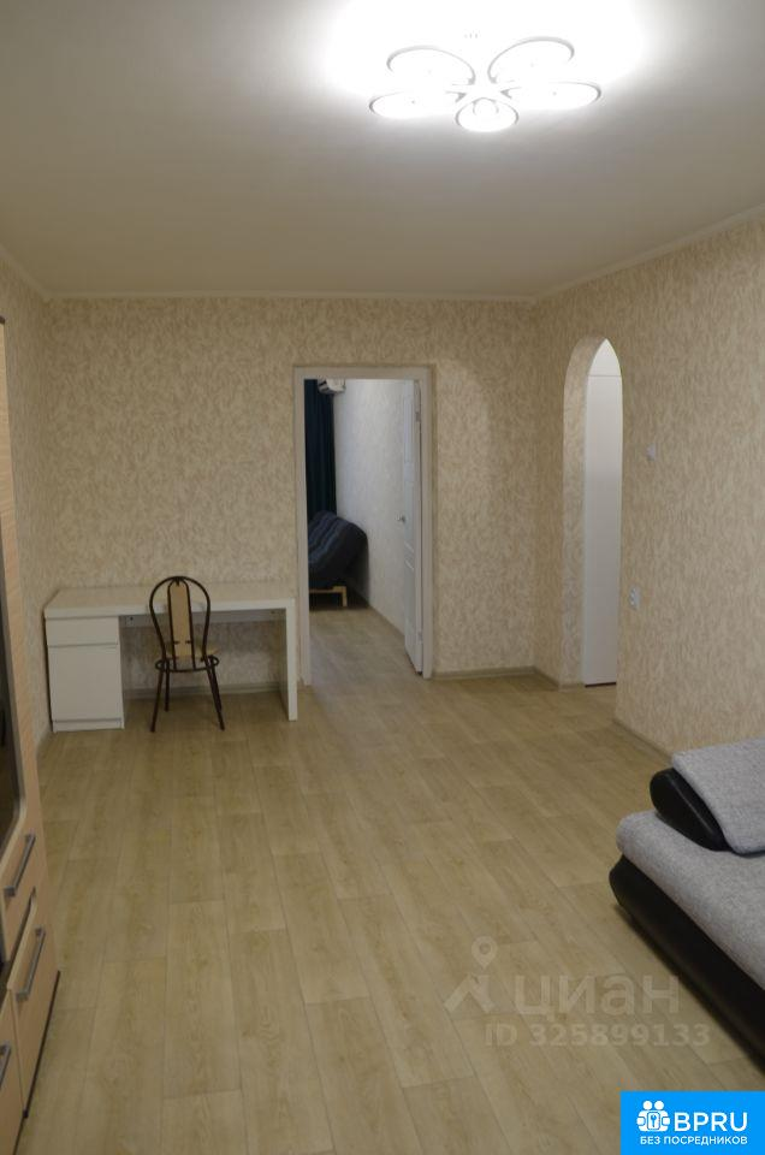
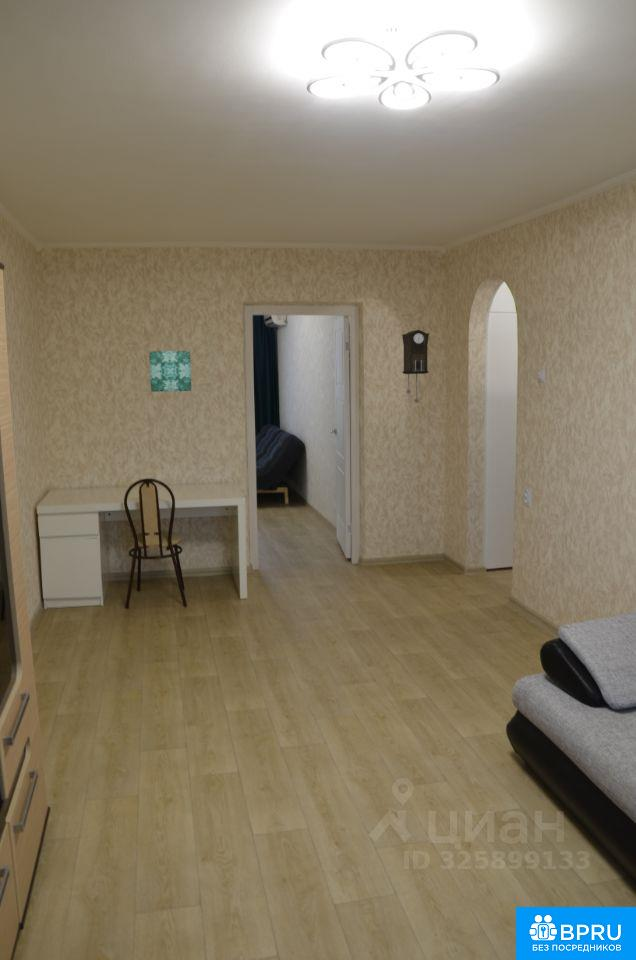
+ pendulum clock [401,329,430,404]
+ wall art [148,350,192,393]
